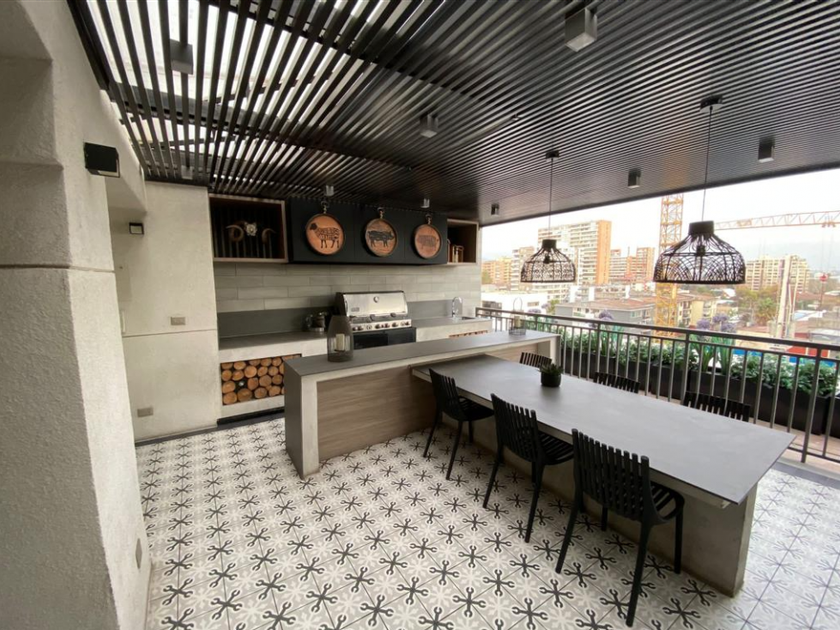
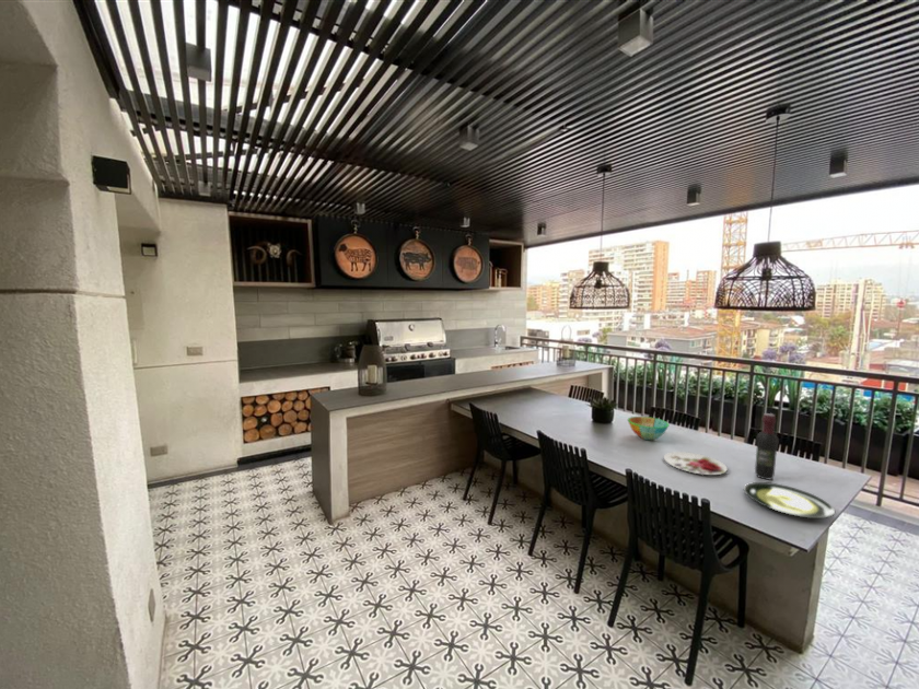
+ plate [663,451,729,476]
+ wine bottle [754,412,780,480]
+ bowl [627,416,671,441]
+ plate [743,481,836,519]
